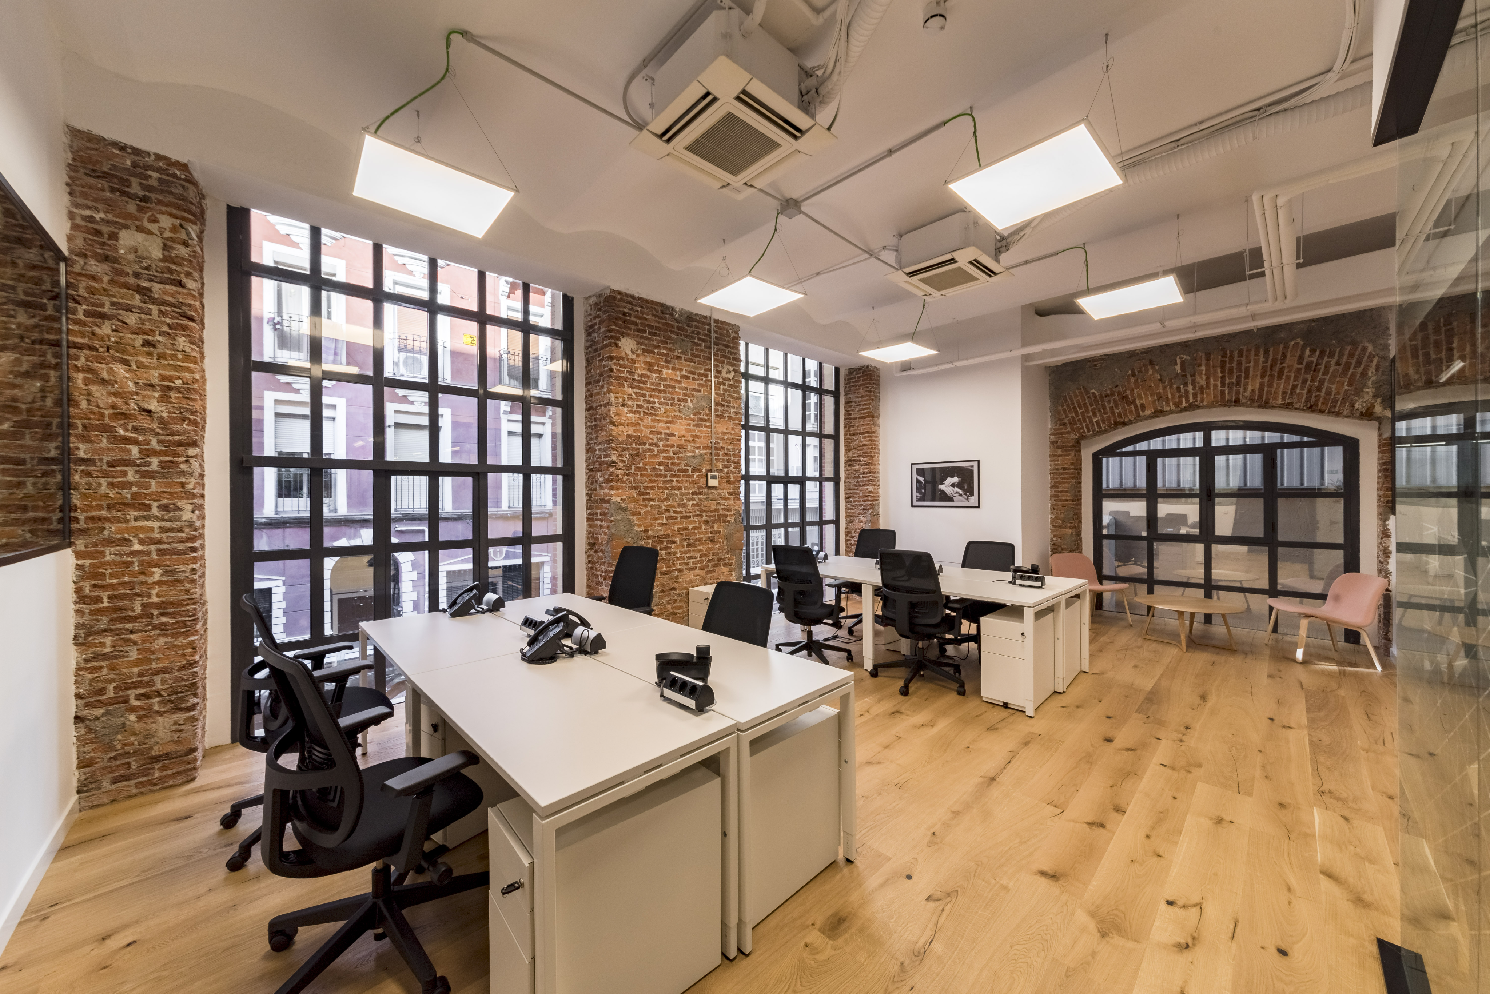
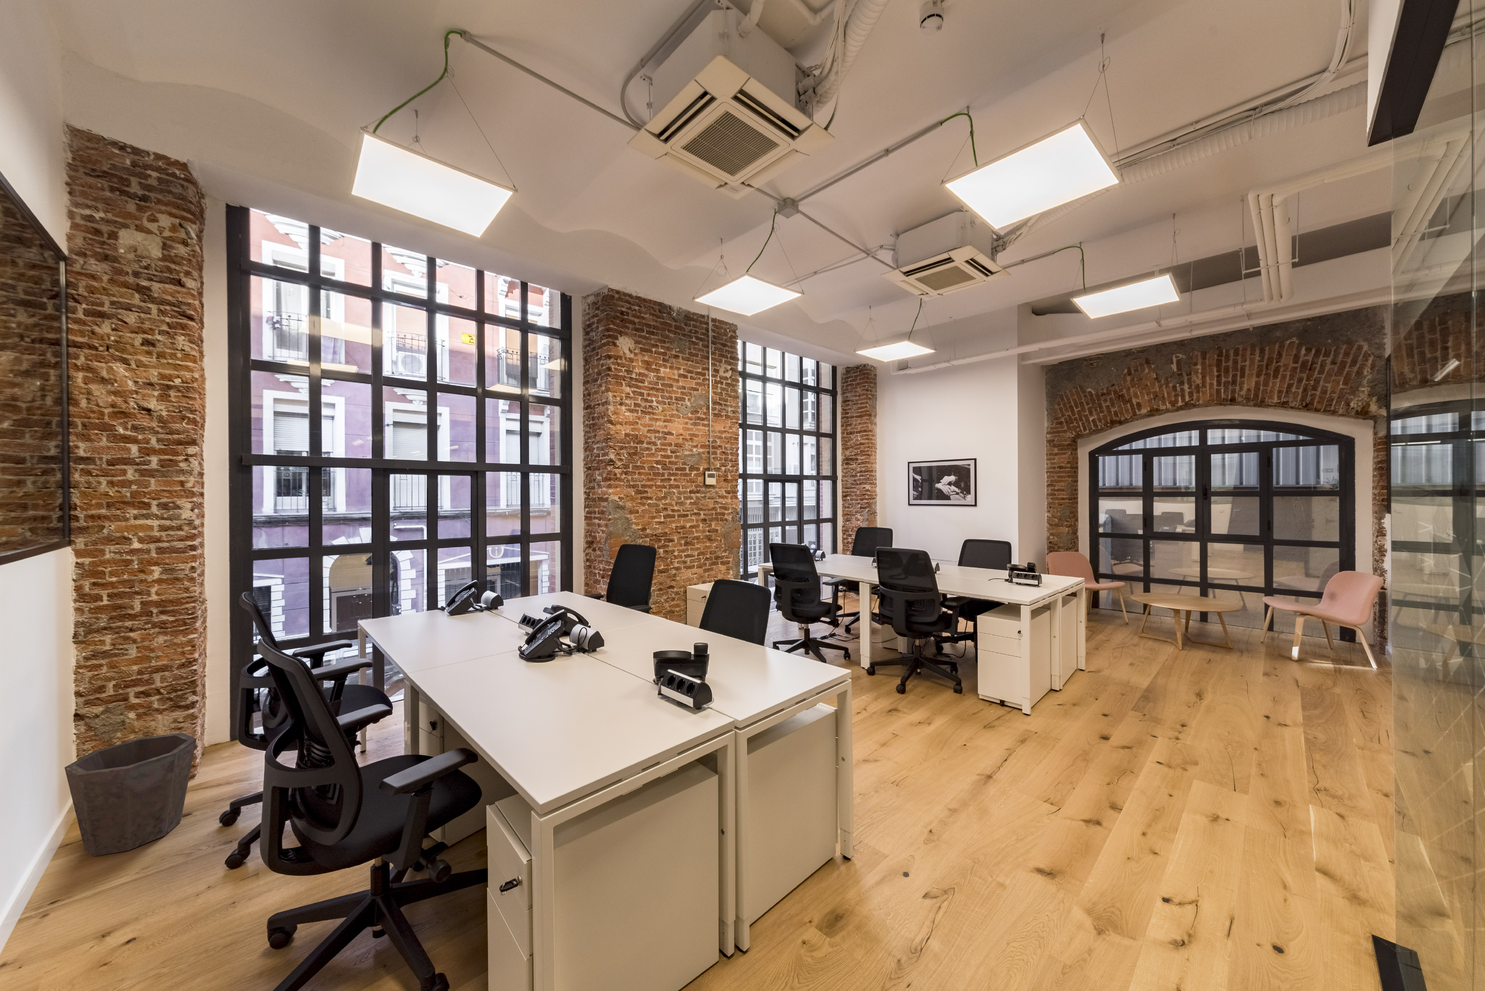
+ waste bin [64,732,197,857]
